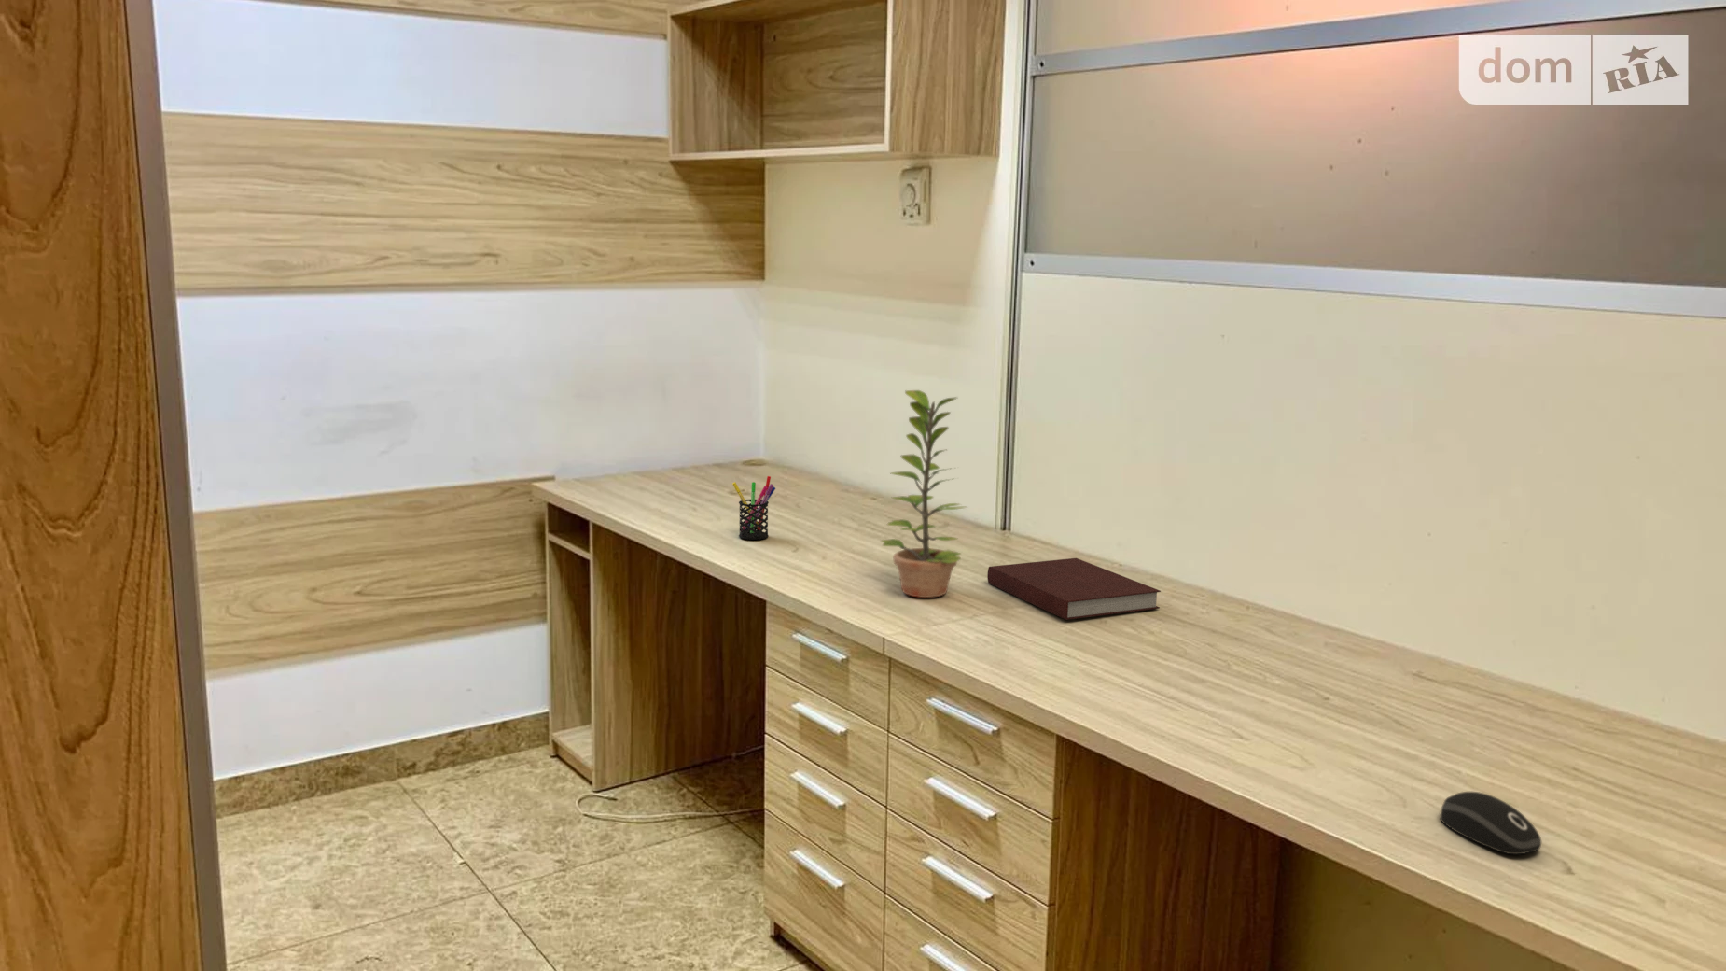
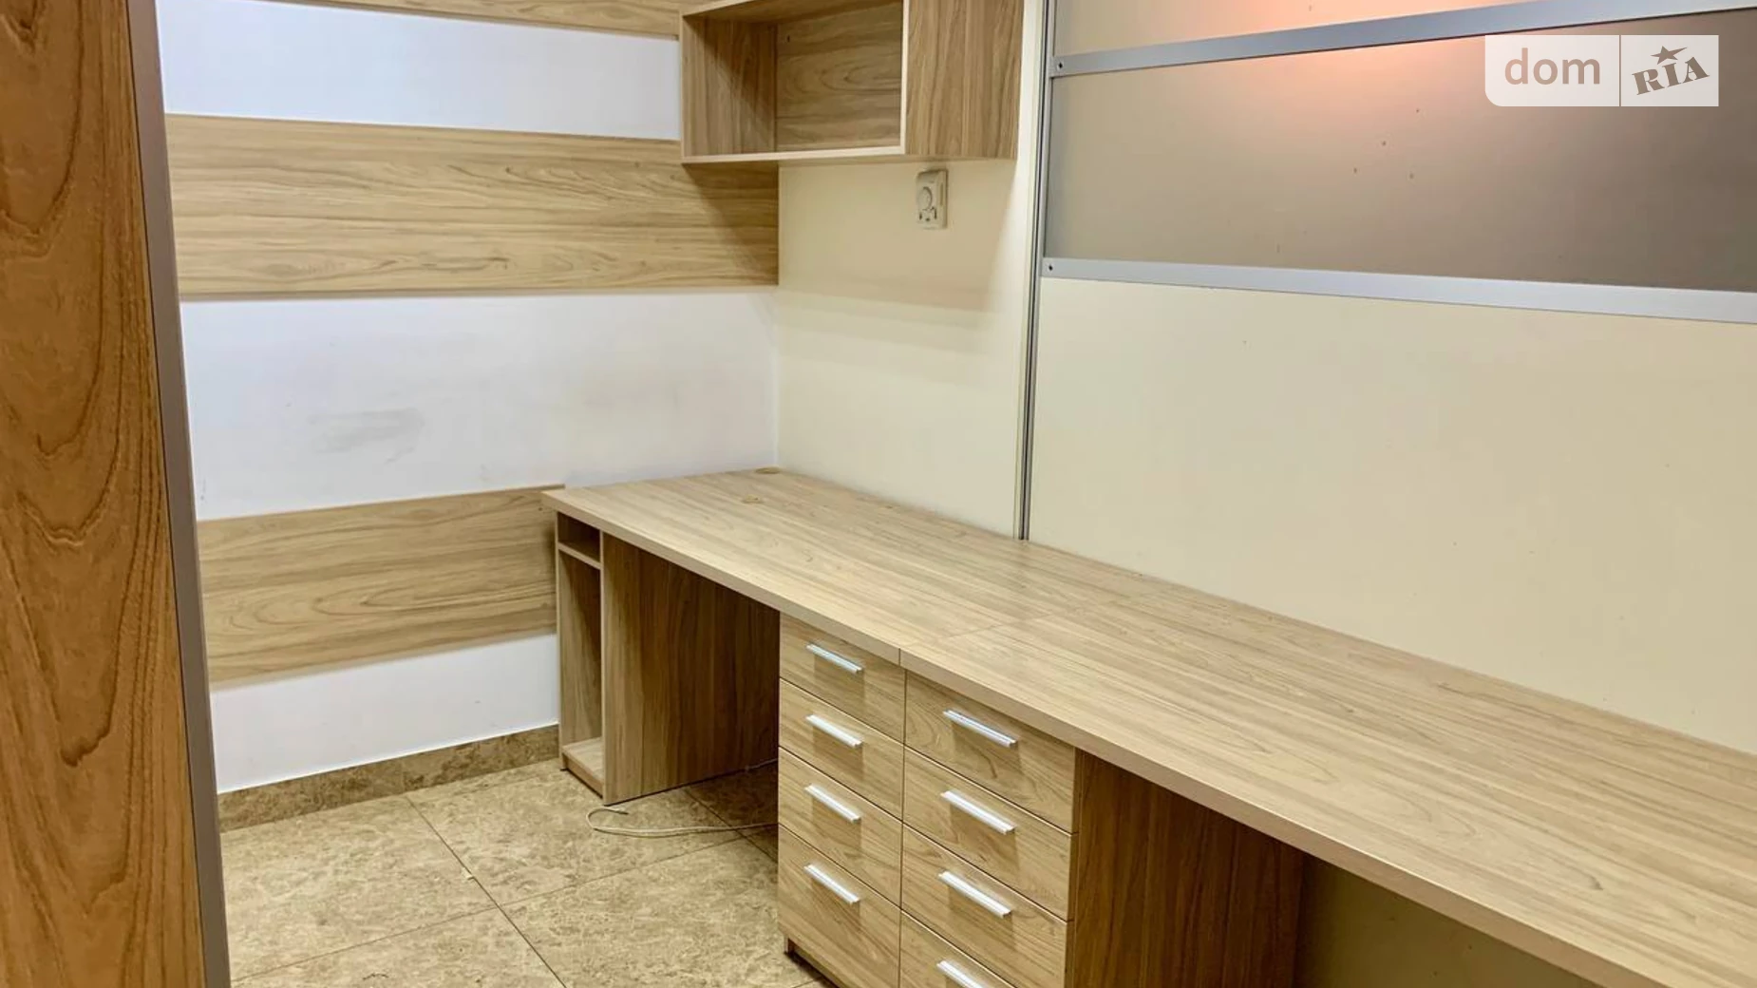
- plant [878,389,970,599]
- notebook [986,557,1162,621]
- computer mouse [1439,791,1542,855]
- pen holder [731,475,776,541]
